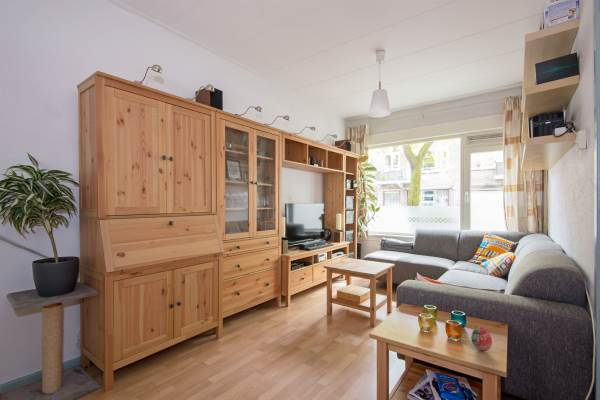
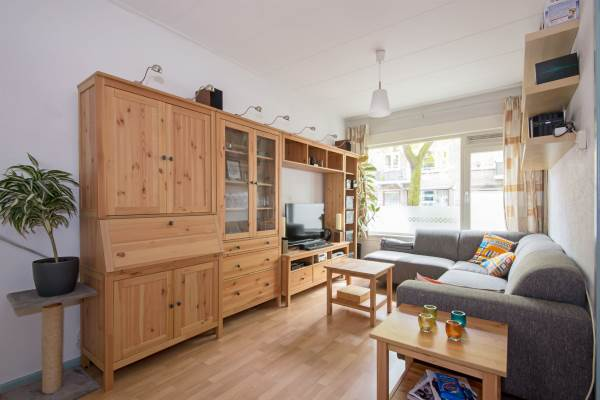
- decorative egg [470,326,493,352]
